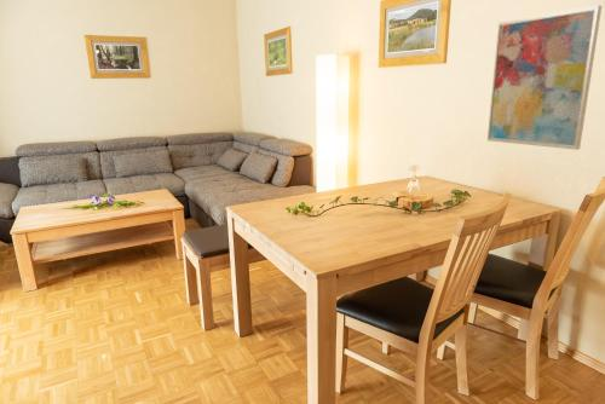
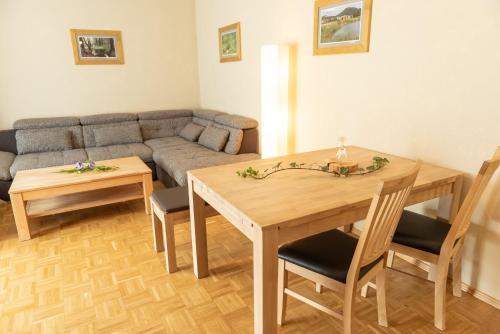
- wall art [486,4,603,151]
